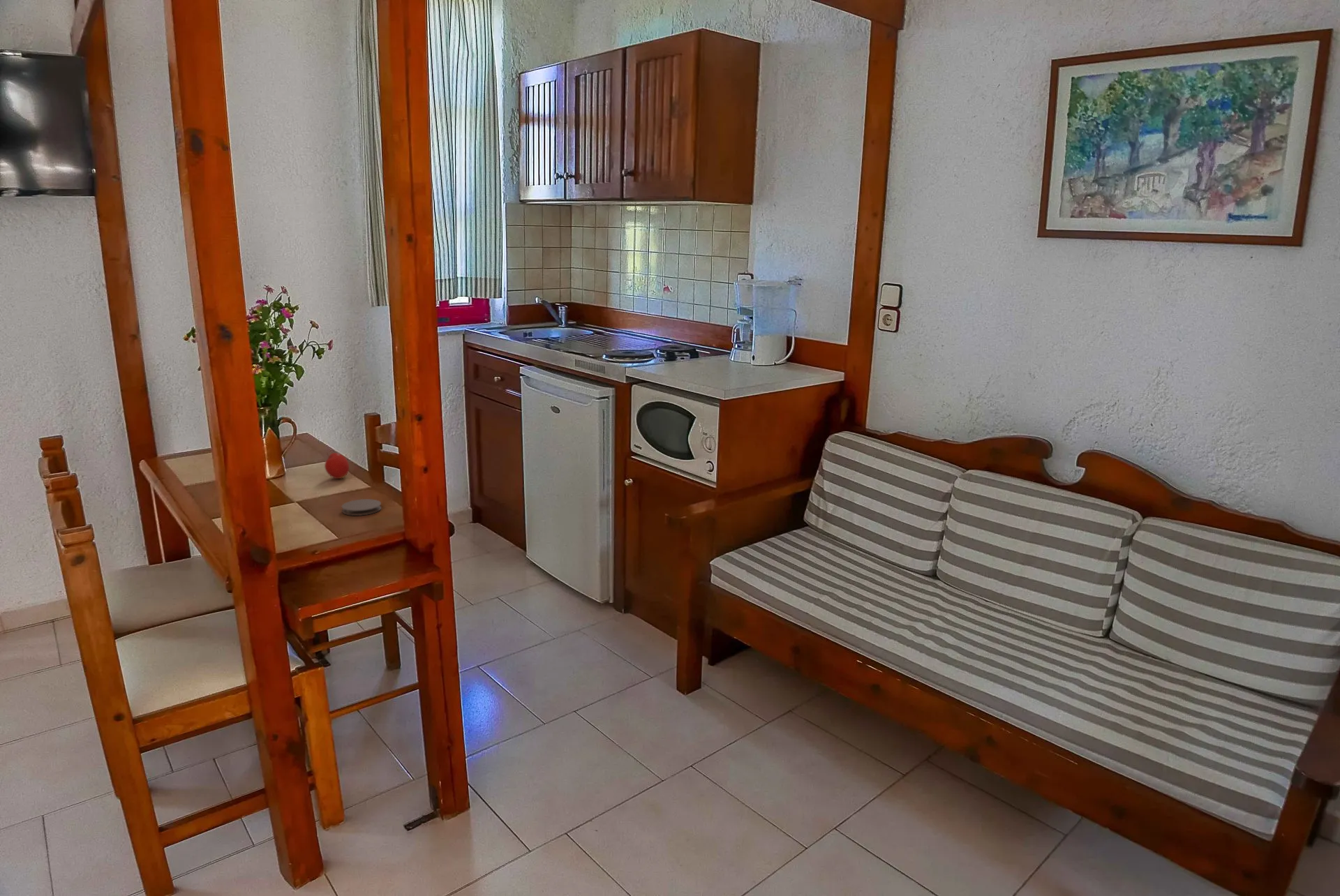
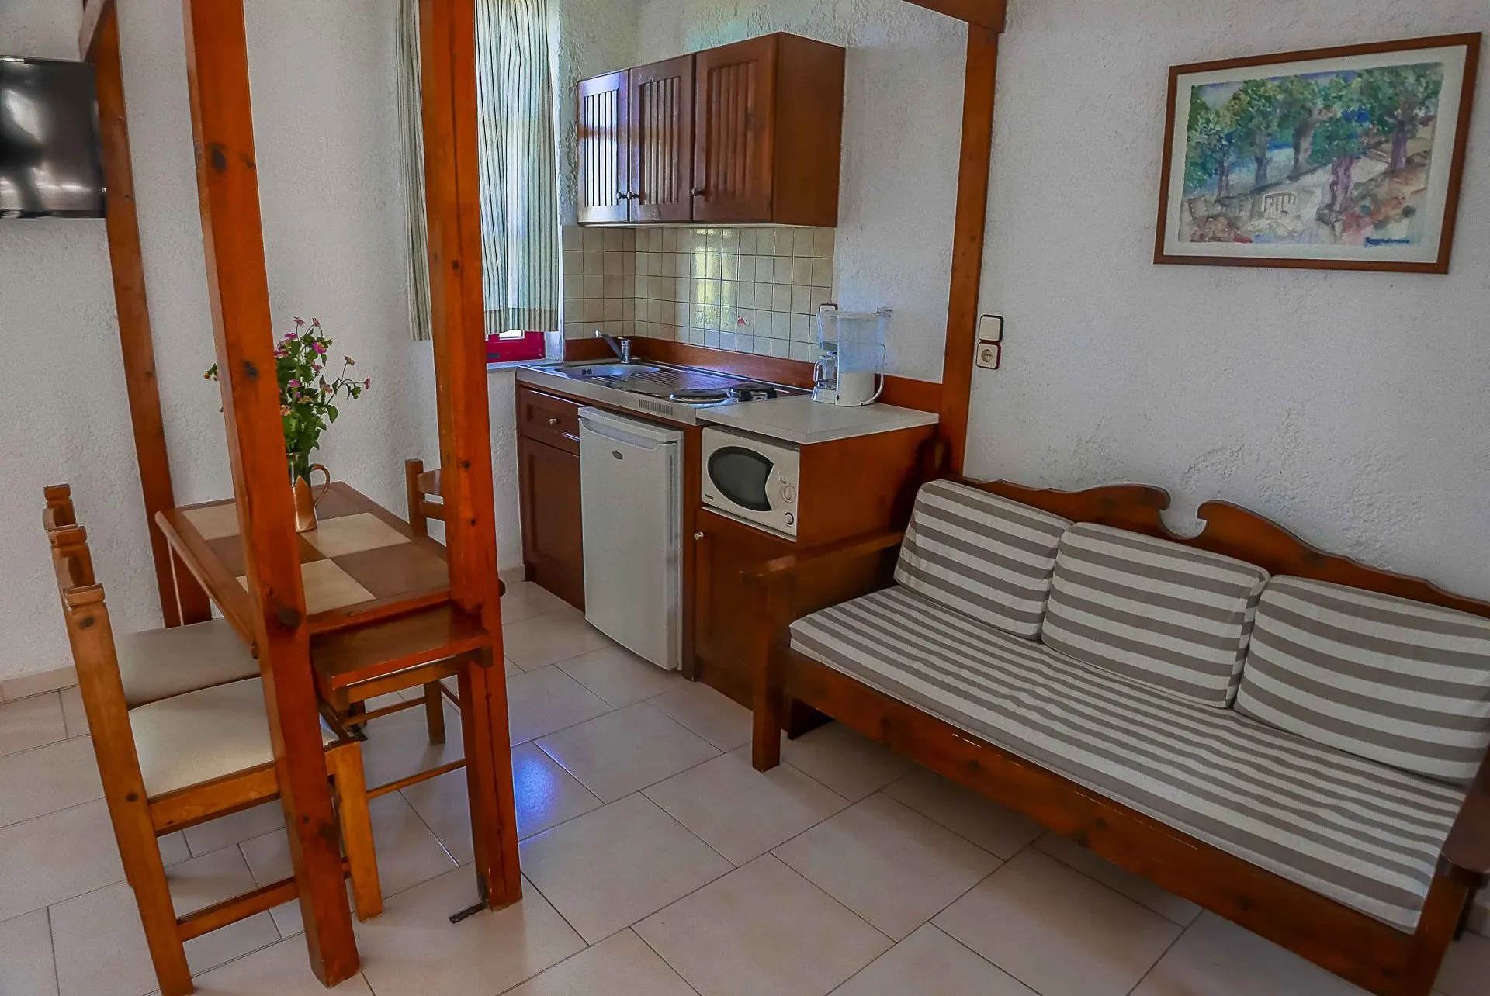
- coaster [341,498,382,516]
- fruit [324,452,350,479]
